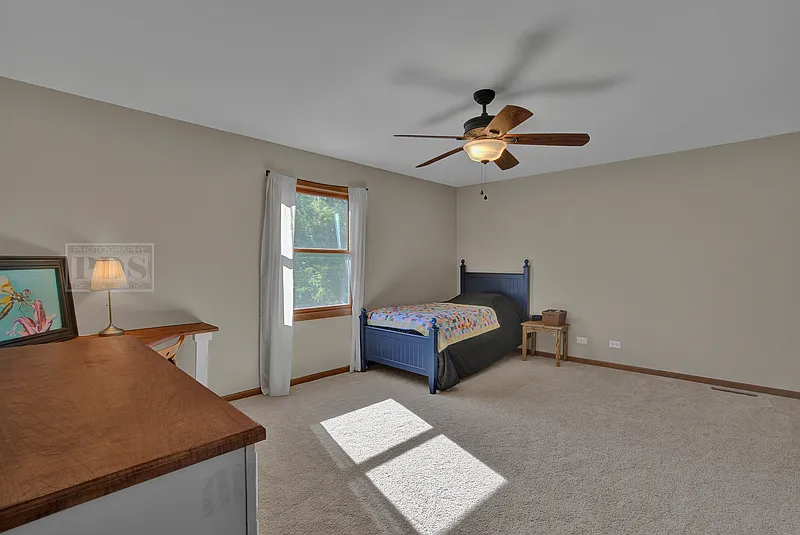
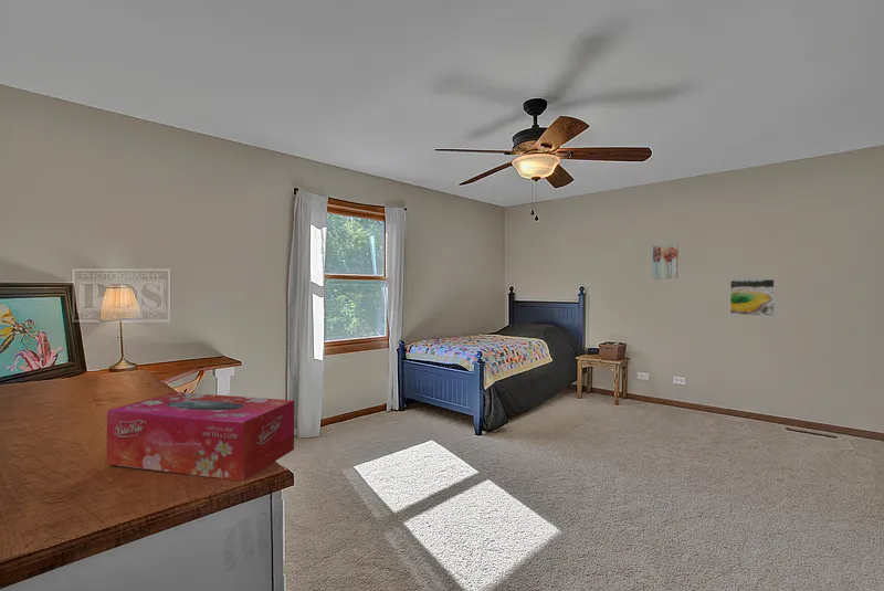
+ tissue box [106,391,295,483]
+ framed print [729,278,776,317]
+ wall art [652,243,680,281]
